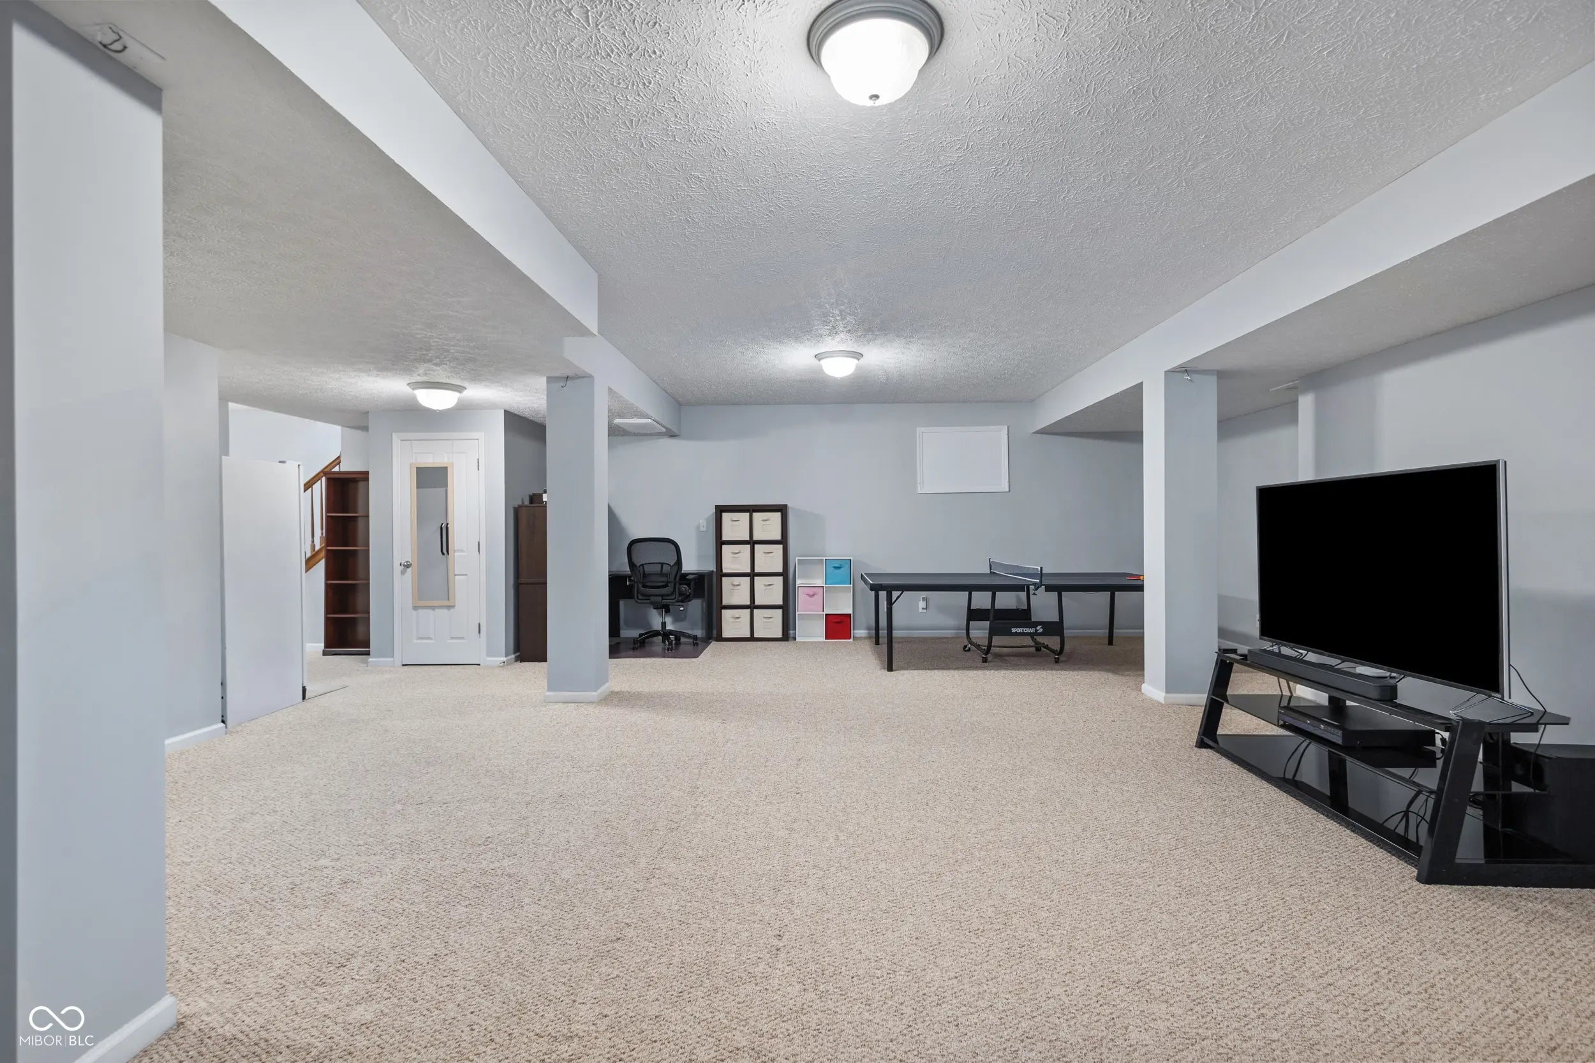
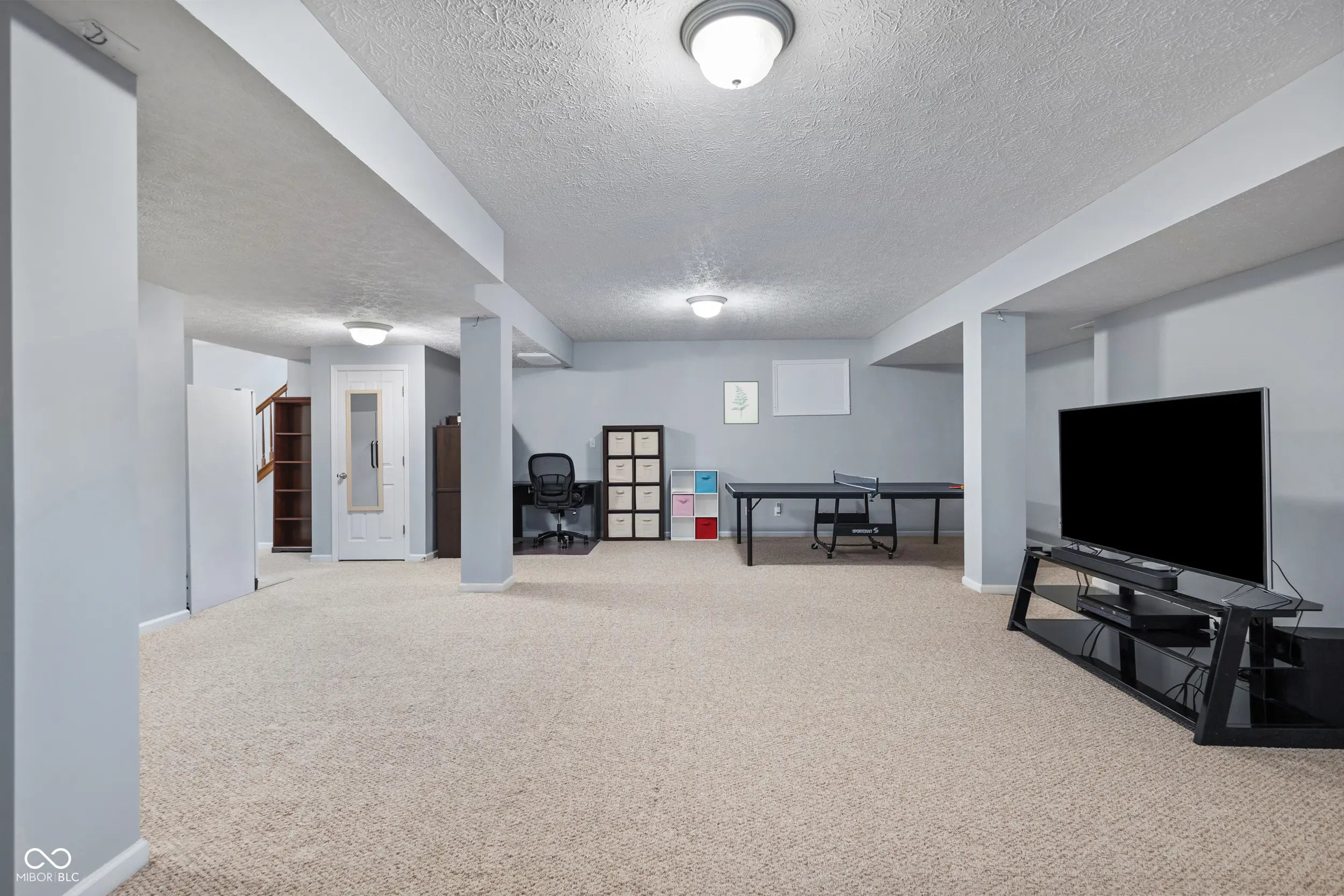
+ wall art [723,381,759,425]
